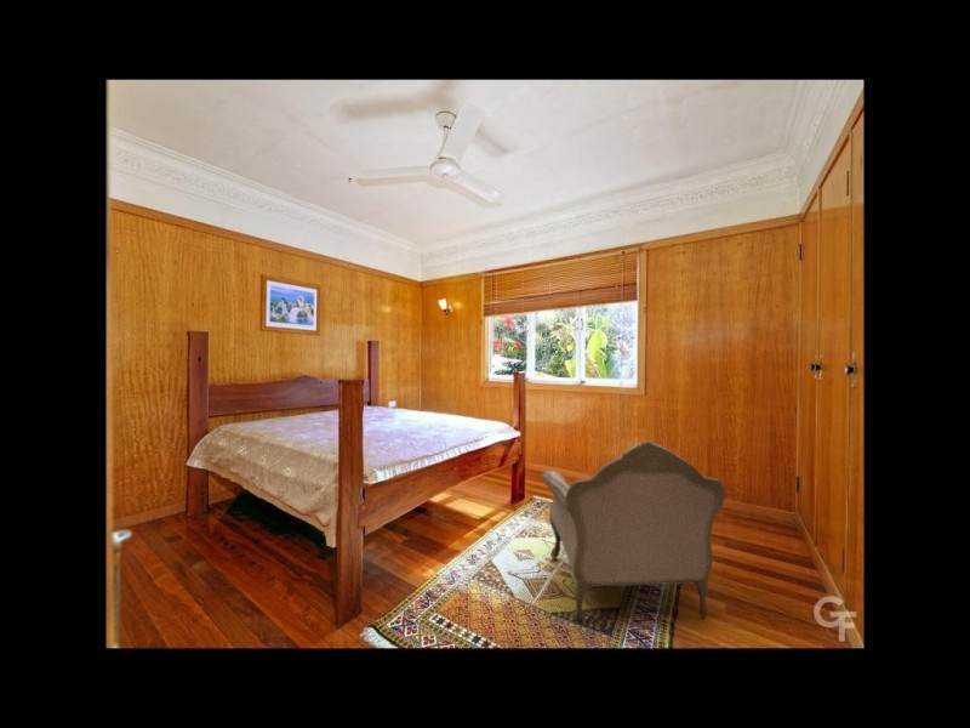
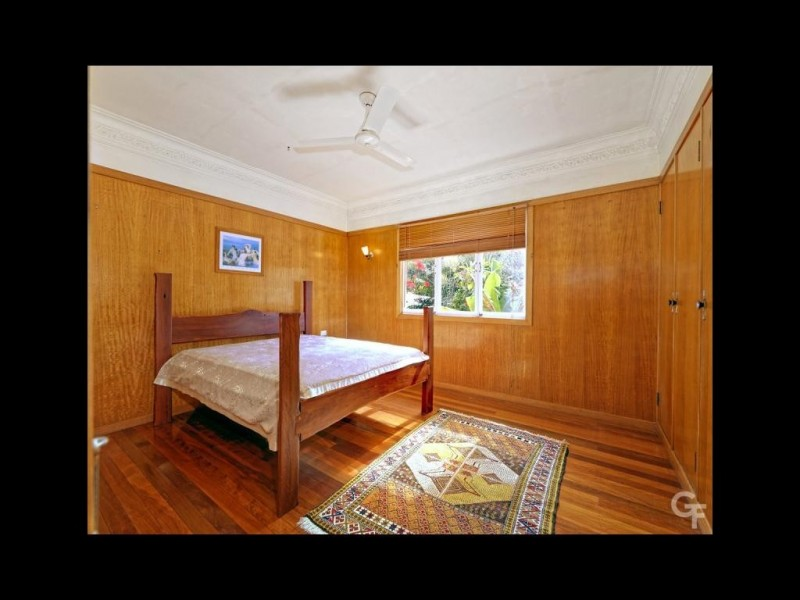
- armchair [540,439,726,622]
